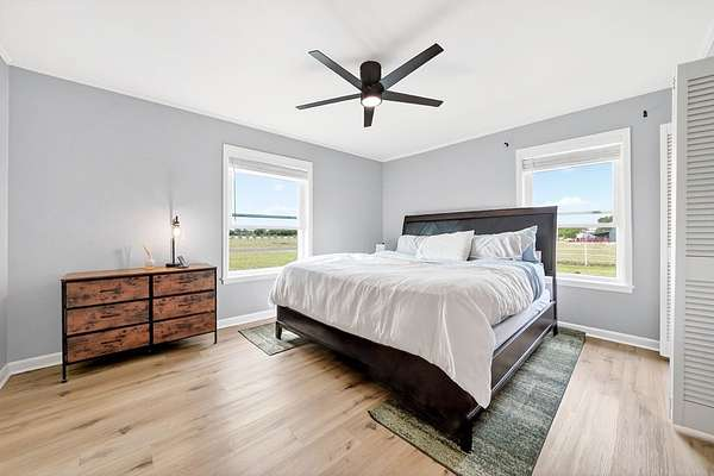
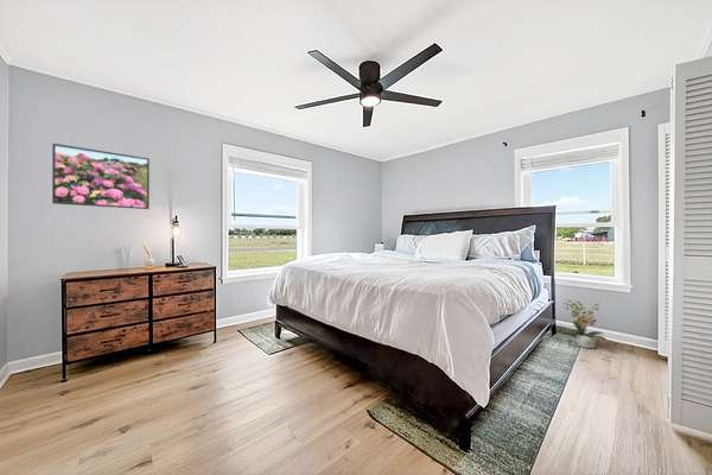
+ potted plant [561,298,608,349]
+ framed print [51,142,151,210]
